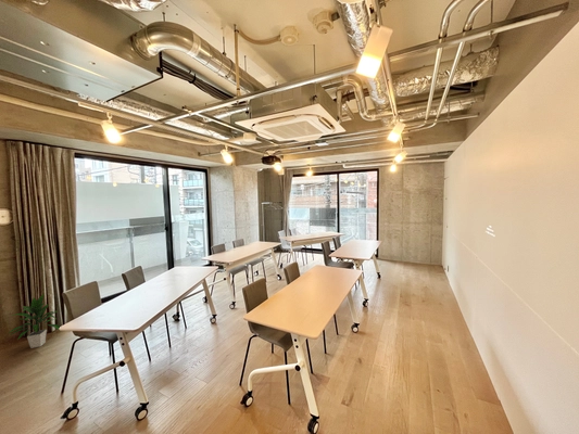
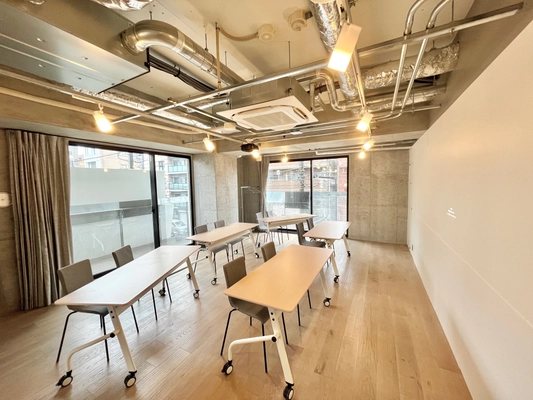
- indoor plant [8,293,61,349]
